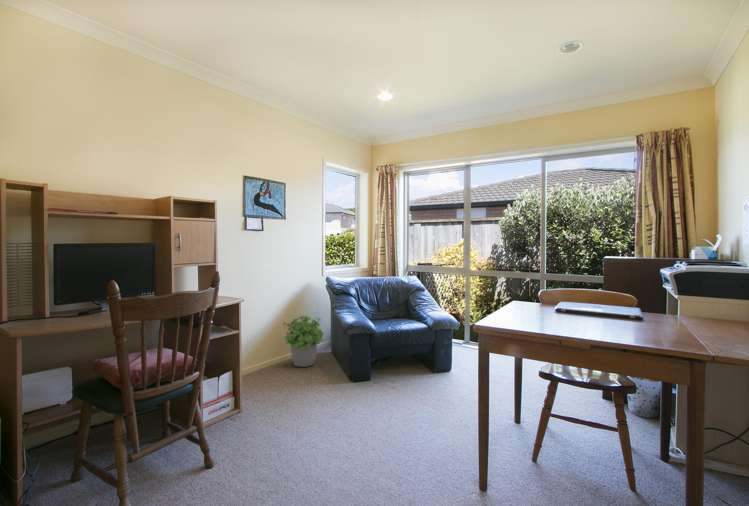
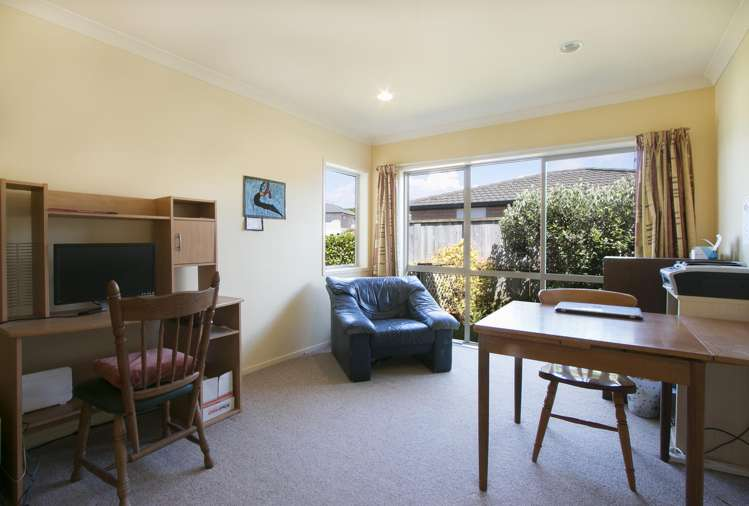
- potted plant [282,314,325,368]
